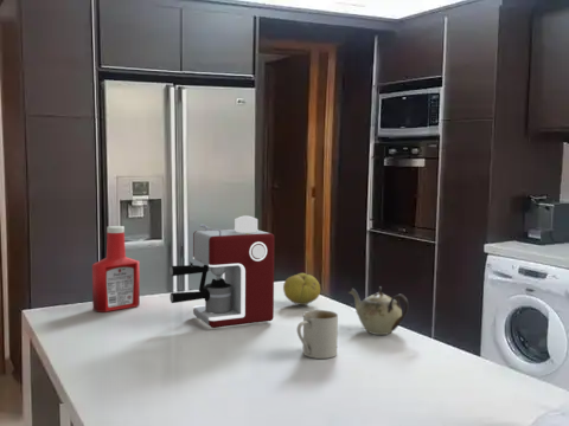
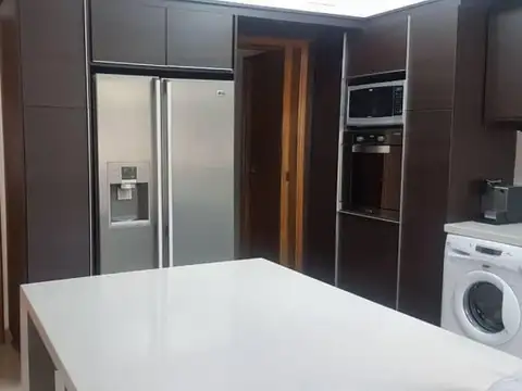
- teapot [347,285,410,336]
- mug [296,309,339,360]
- soap bottle [91,225,141,314]
- fruit [282,272,321,306]
- coffee maker [168,214,275,329]
